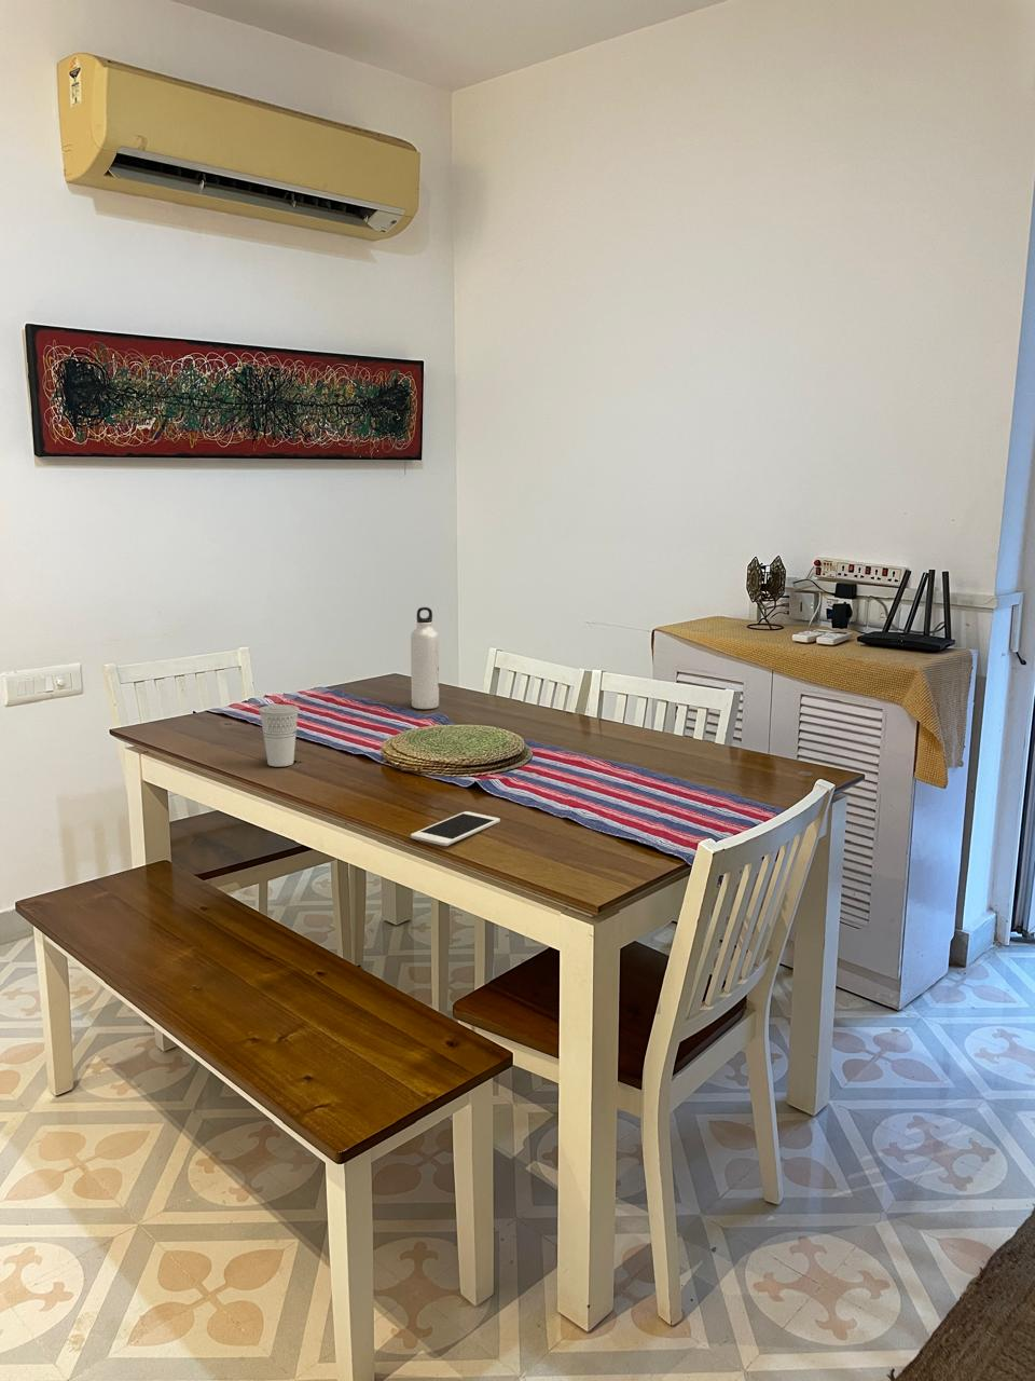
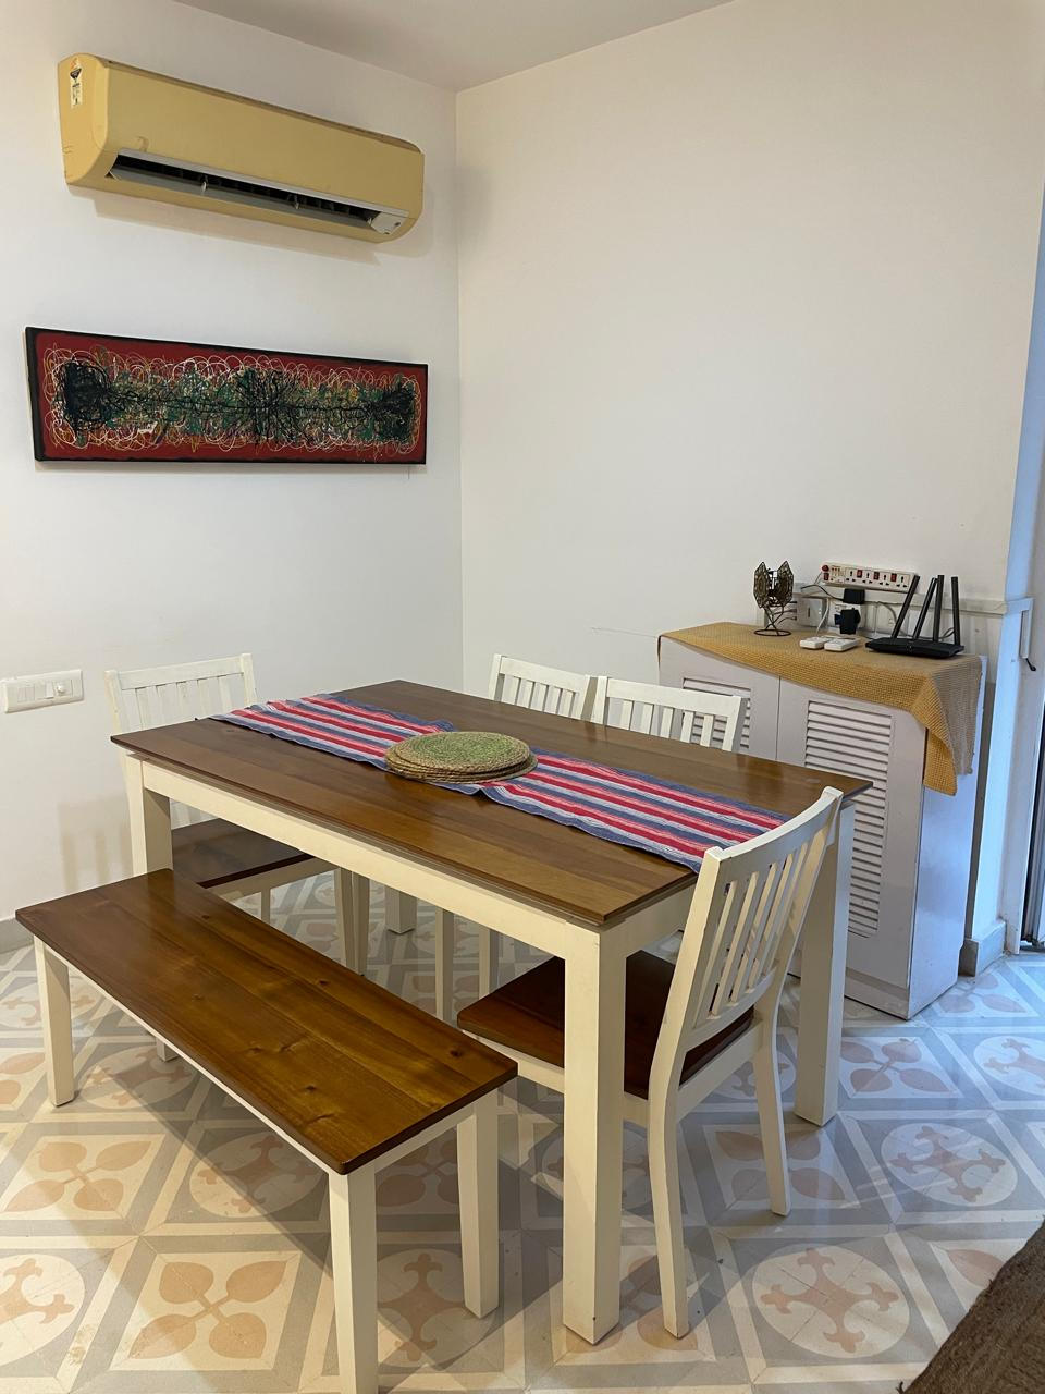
- cup [258,704,301,767]
- cell phone [410,810,501,847]
- water bottle [410,607,440,710]
